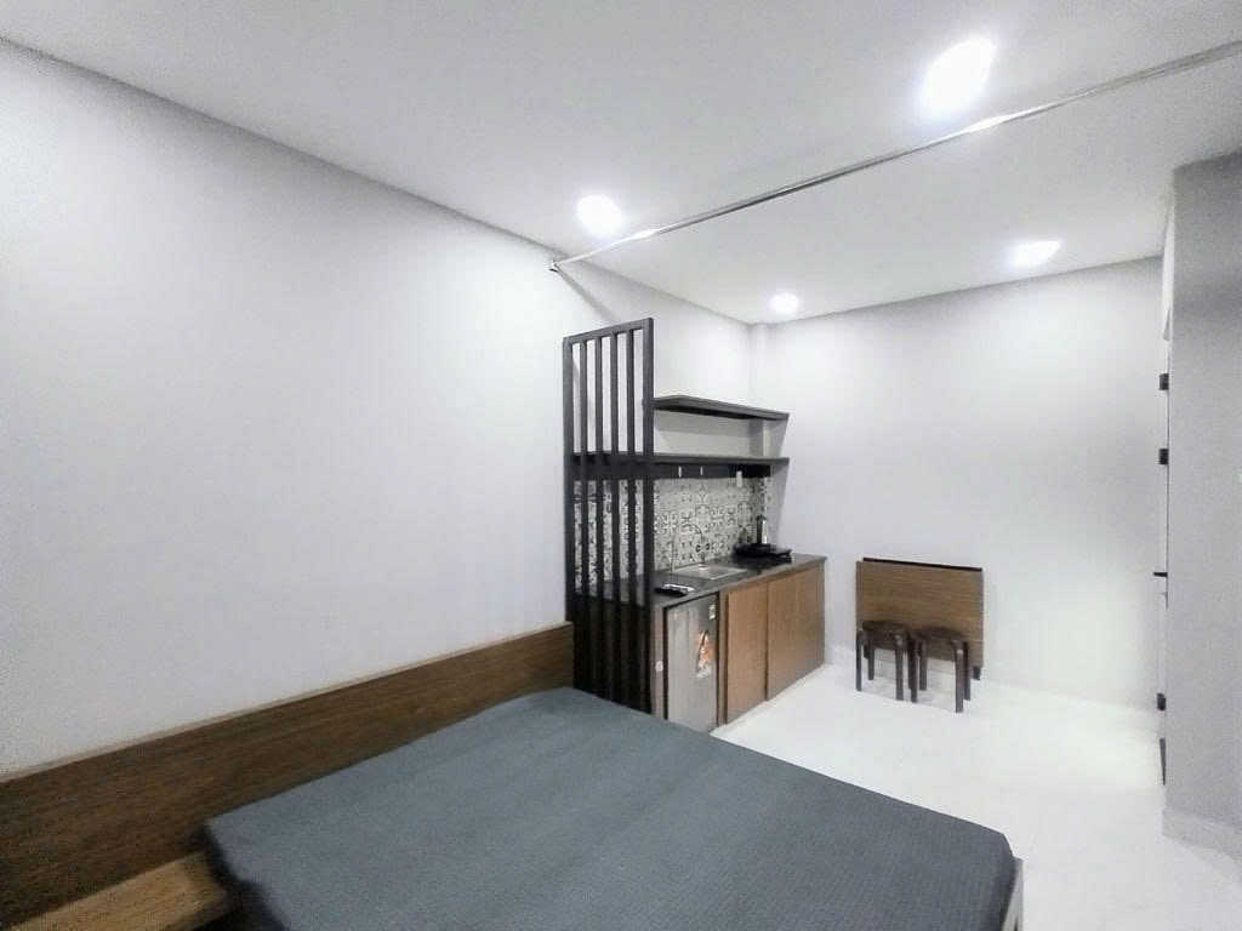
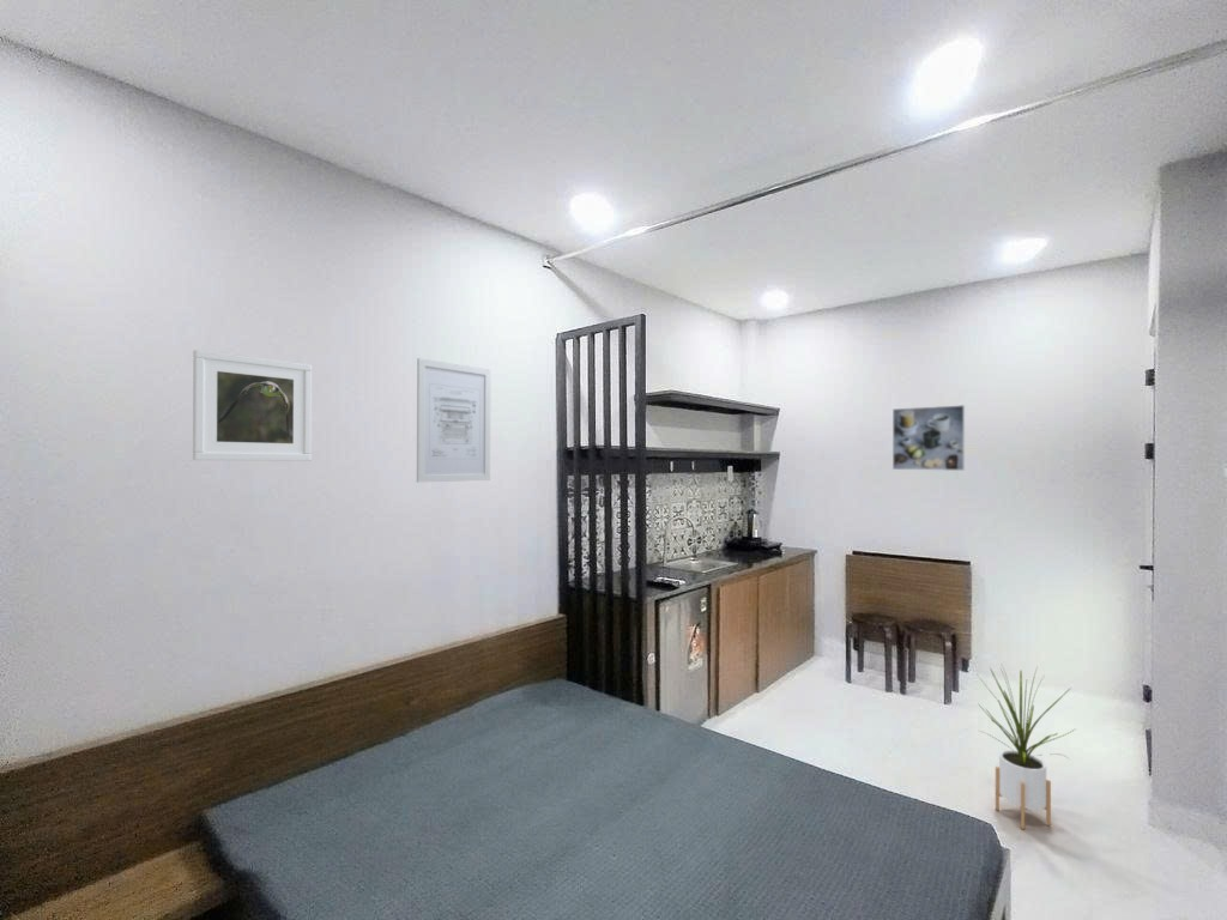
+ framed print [891,404,966,472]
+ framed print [192,349,313,462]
+ house plant [977,665,1076,830]
+ wall art [416,357,491,484]
